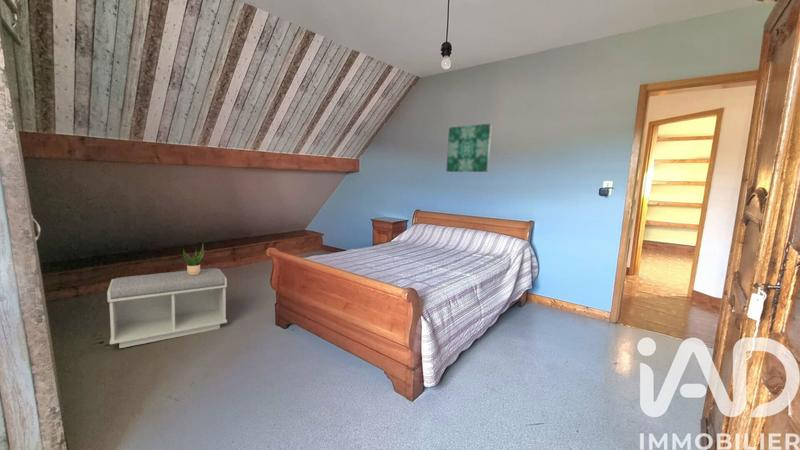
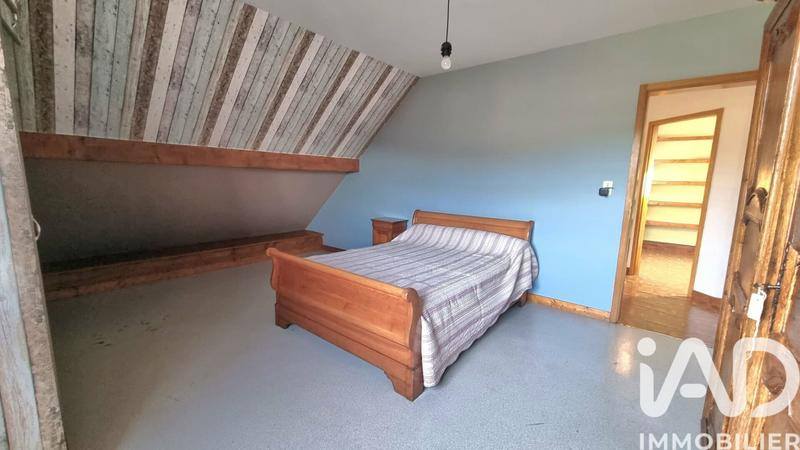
- potted plant [182,244,205,275]
- wall art [445,123,493,173]
- bench [106,267,228,349]
